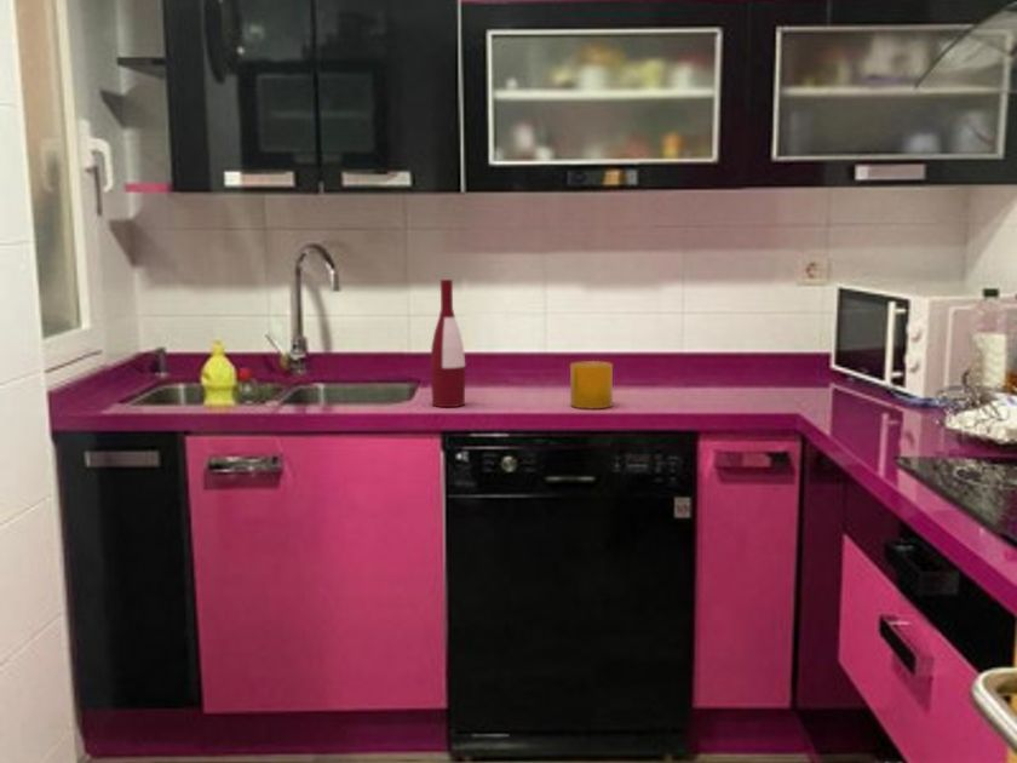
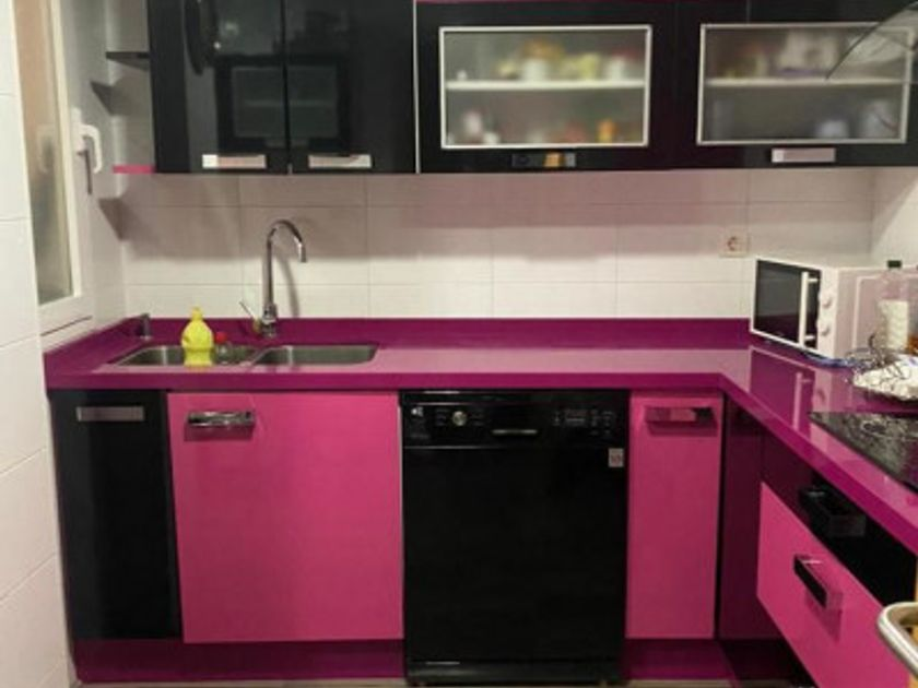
- cup [569,360,614,409]
- alcohol [429,279,466,408]
